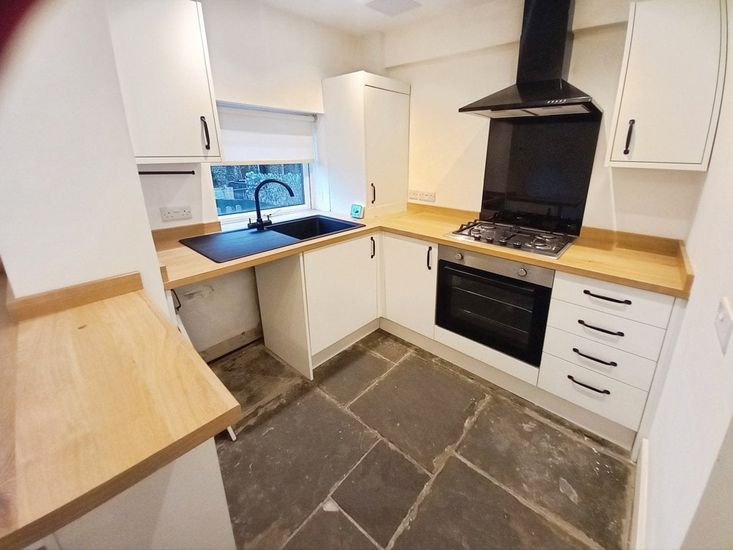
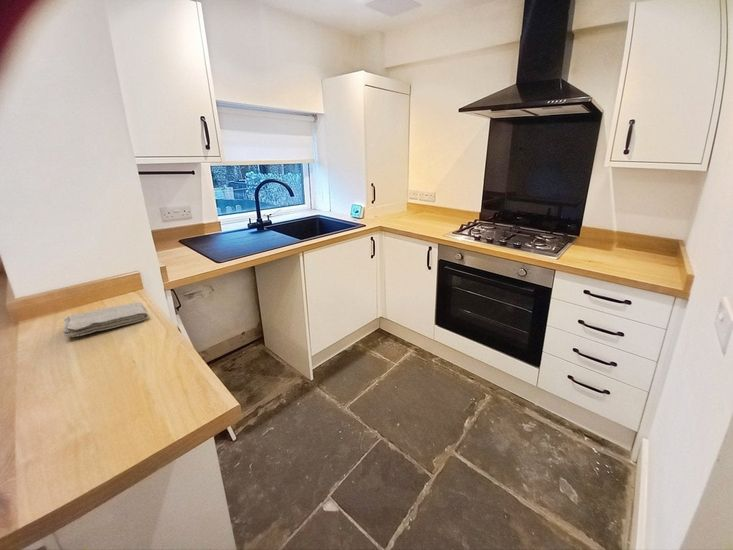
+ washcloth [62,301,149,338]
